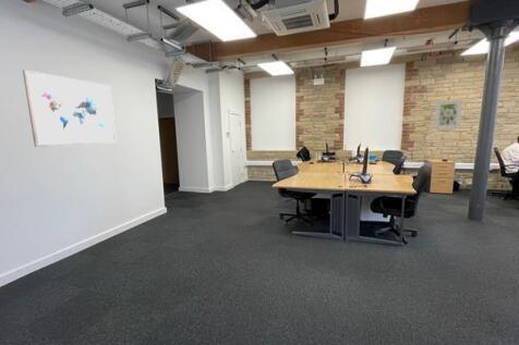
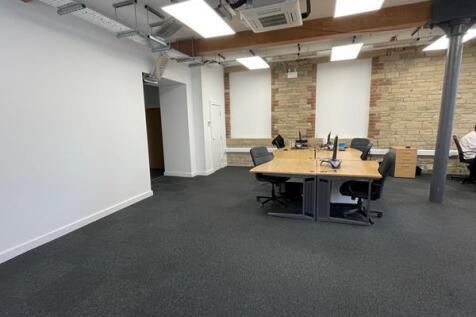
- wall art [22,69,118,148]
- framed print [434,99,463,130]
